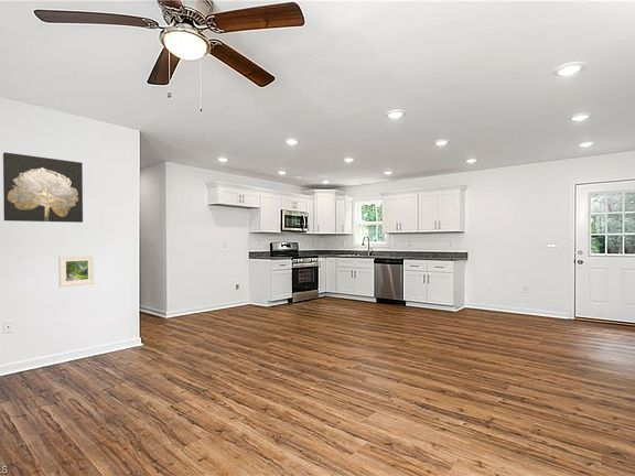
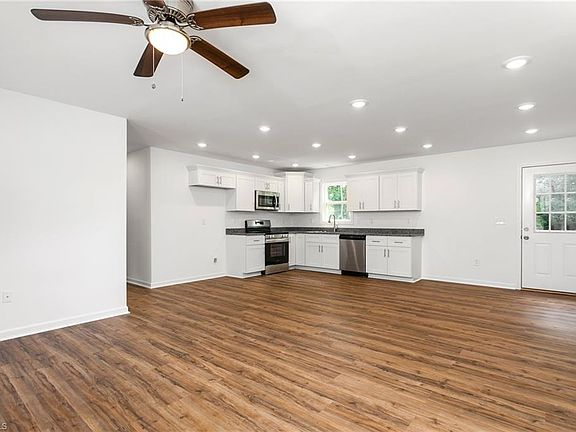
- wall art [2,151,84,224]
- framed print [57,253,96,288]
